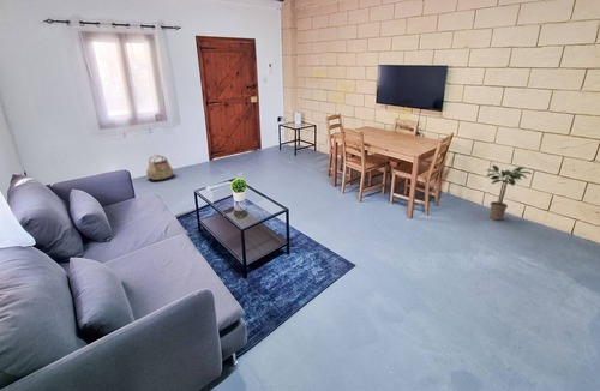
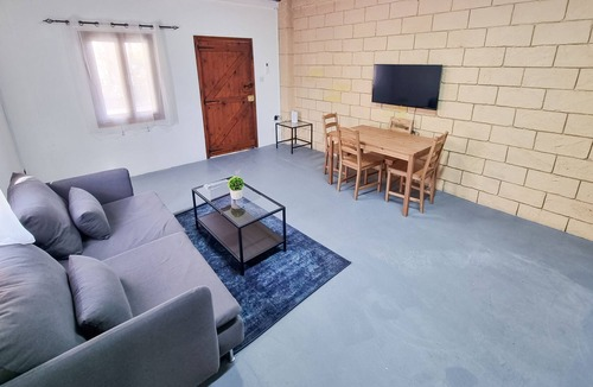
- potted plant [486,164,533,222]
- basket [145,154,174,181]
